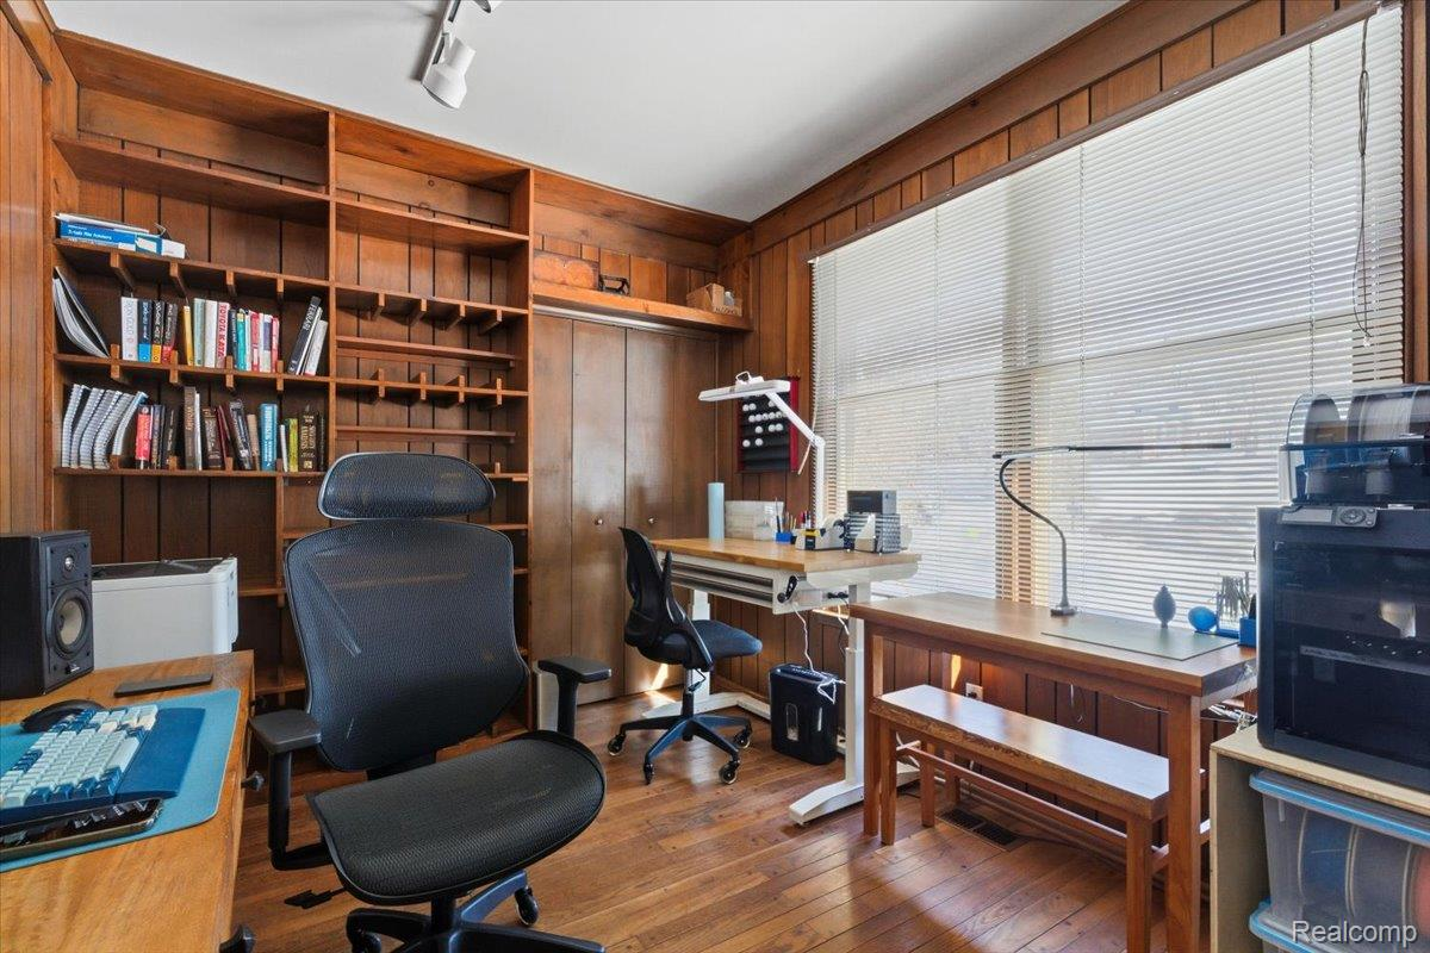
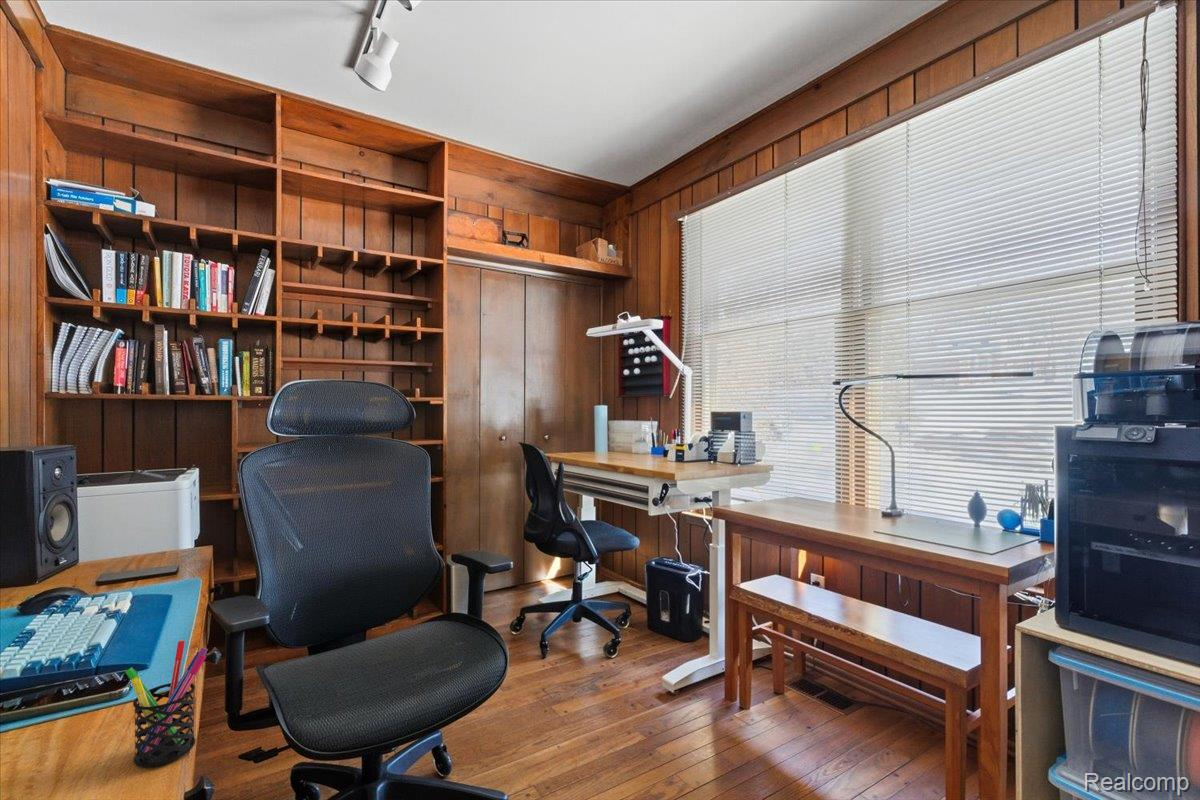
+ pen holder [124,640,209,768]
